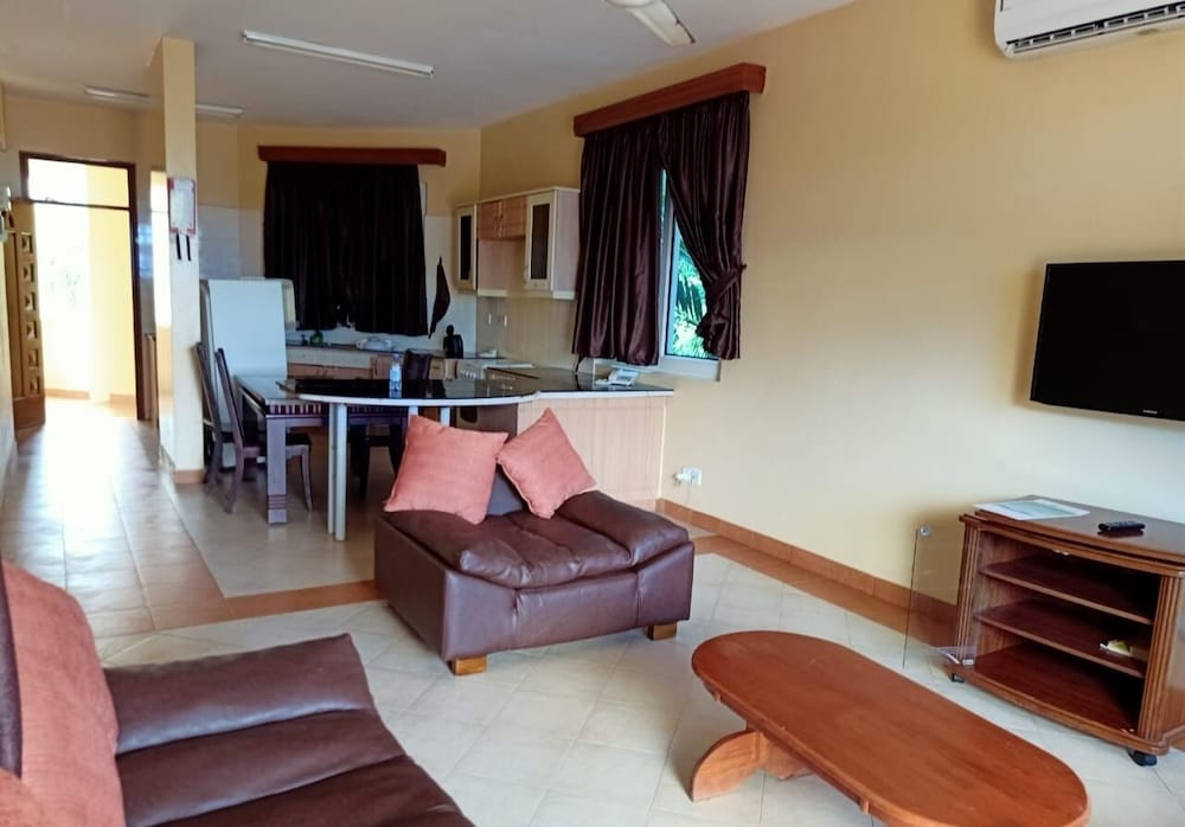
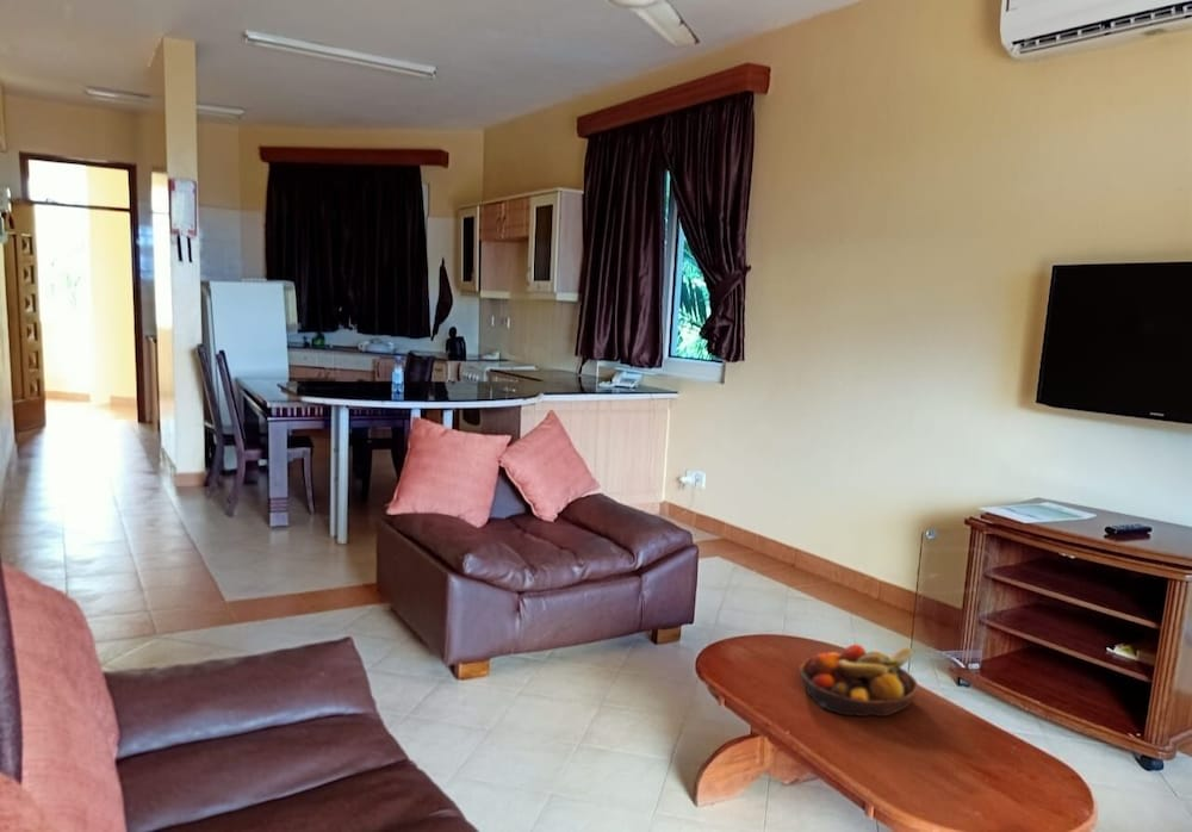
+ fruit bowl [799,642,919,718]
